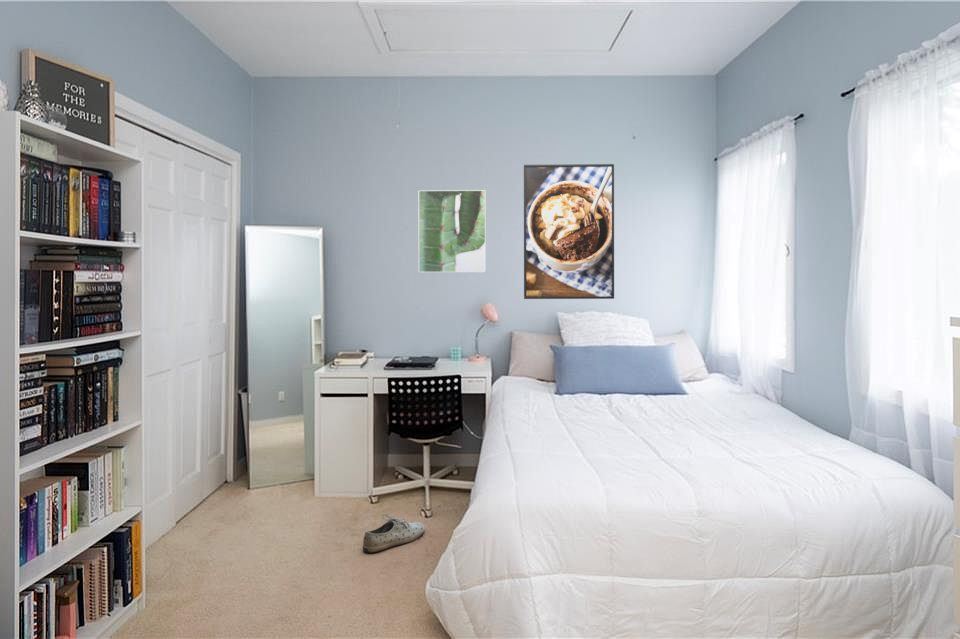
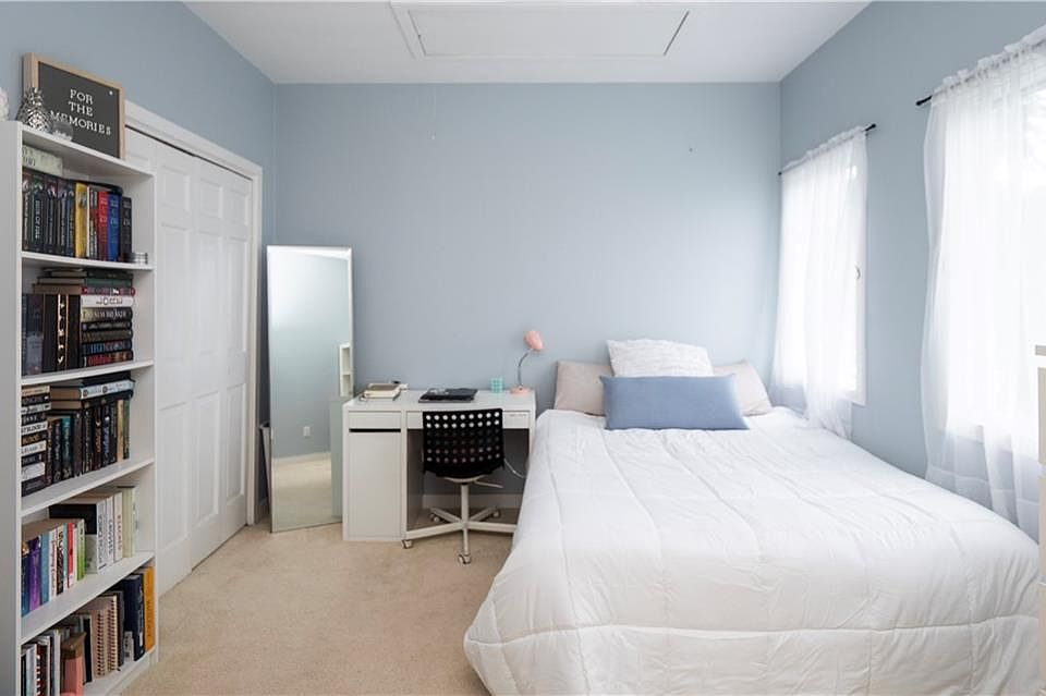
- shoe [362,513,426,554]
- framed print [523,163,615,300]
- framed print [418,189,487,274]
